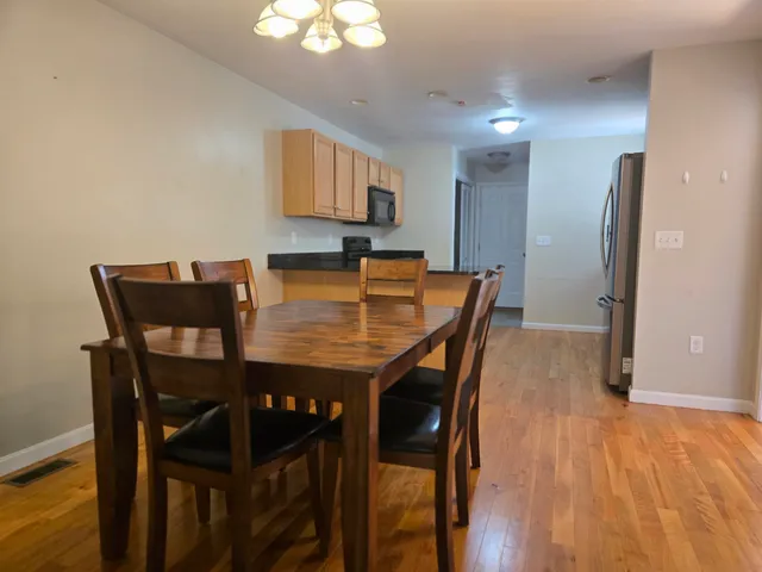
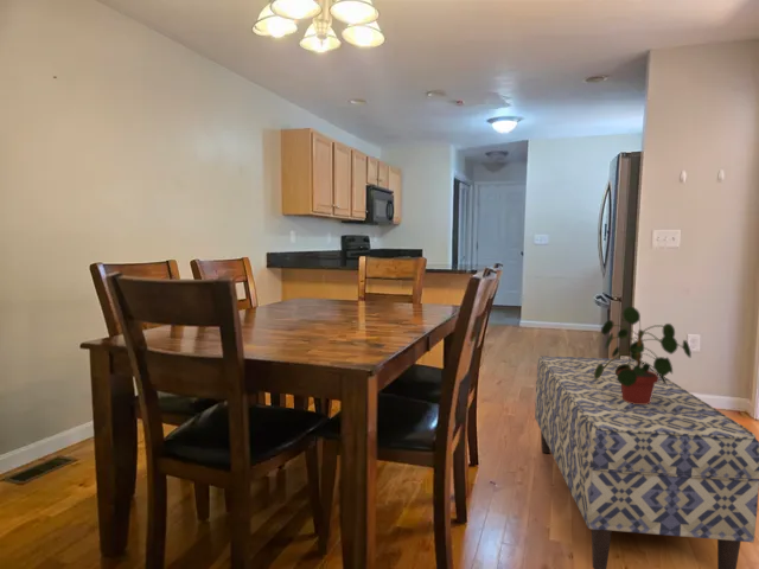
+ potted plant [594,306,693,404]
+ bench [534,354,759,569]
